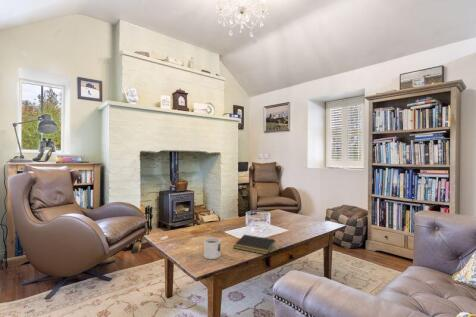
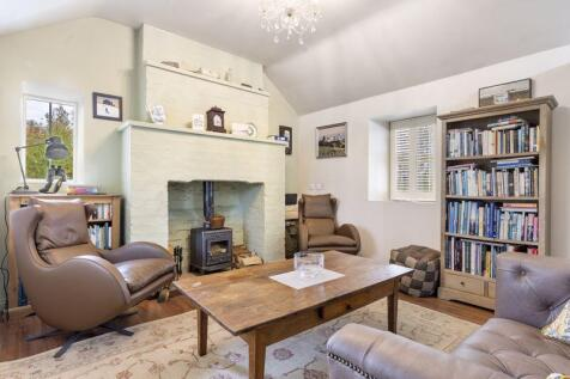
- mug [203,237,221,260]
- notepad [232,233,277,255]
